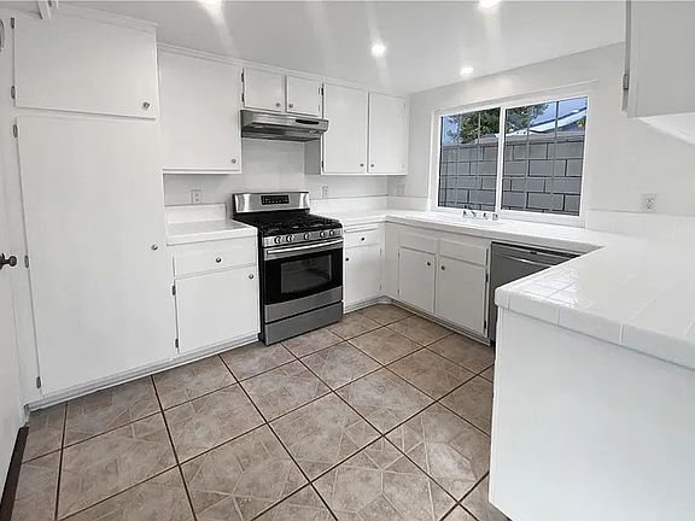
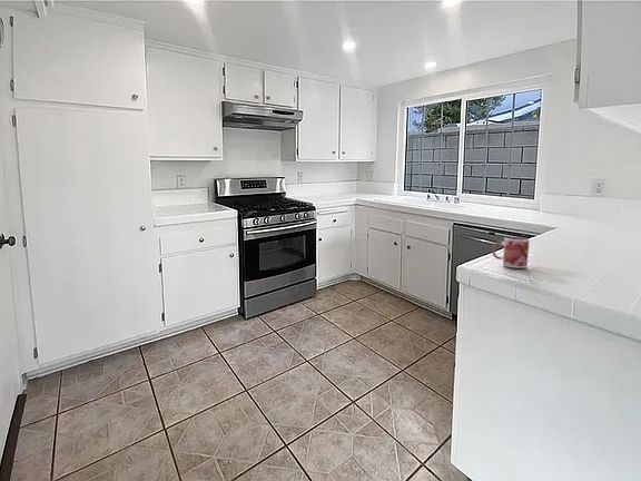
+ mug [492,236,531,269]
